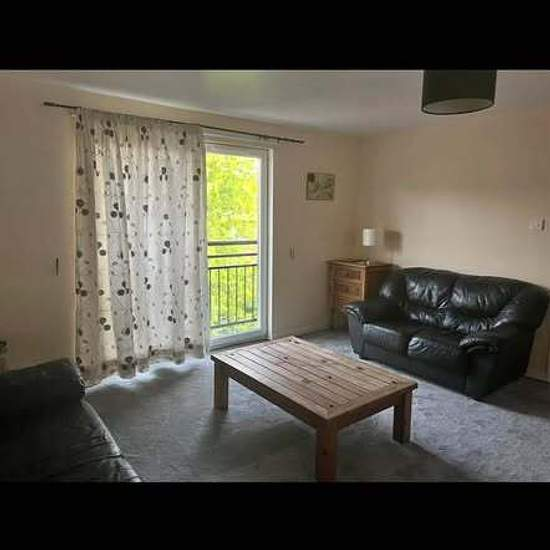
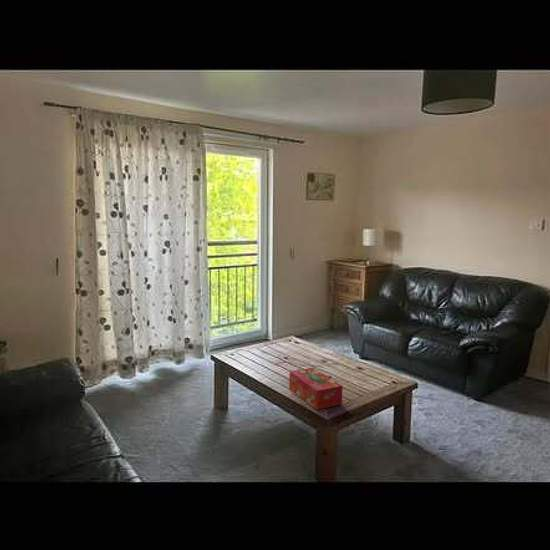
+ tissue box [288,367,344,411]
